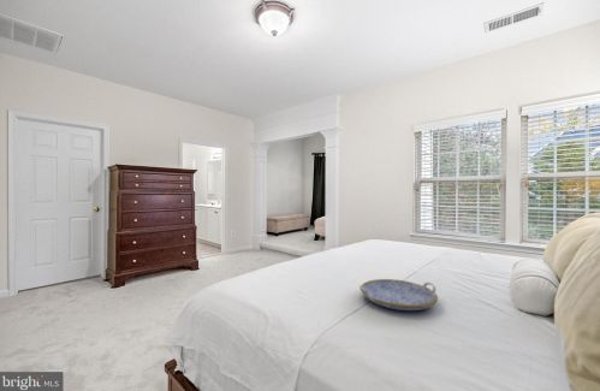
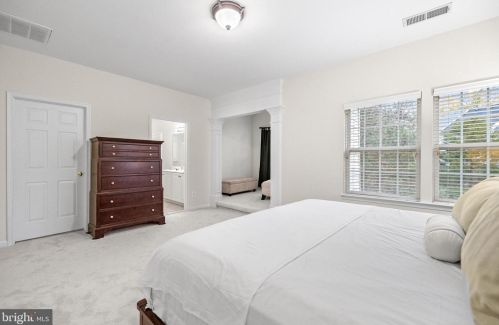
- serving tray [358,278,439,312]
